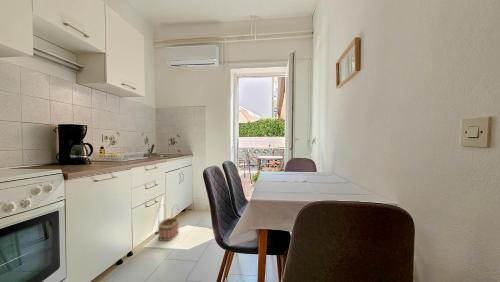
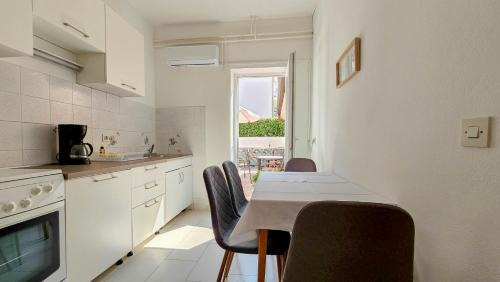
- basket [157,203,180,242]
